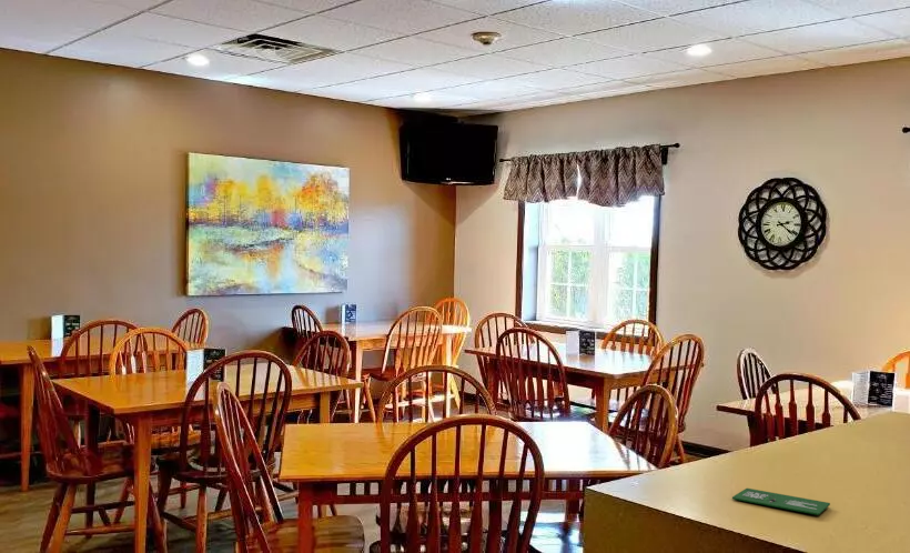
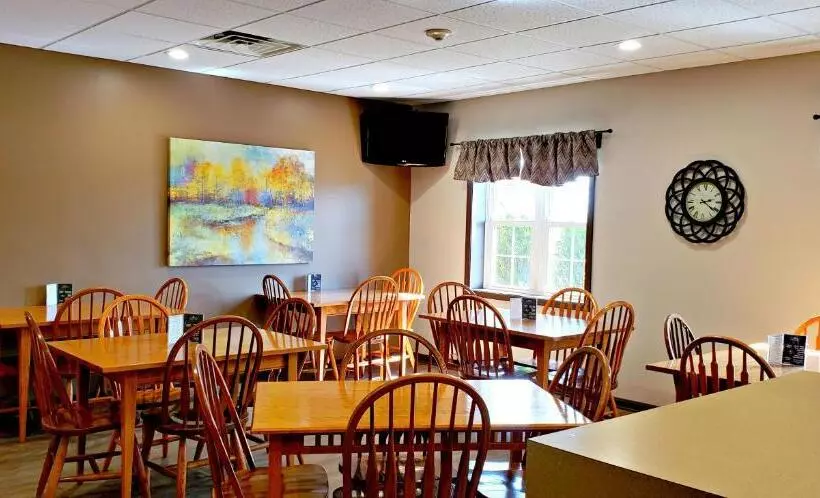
- business card [731,487,831,516]
